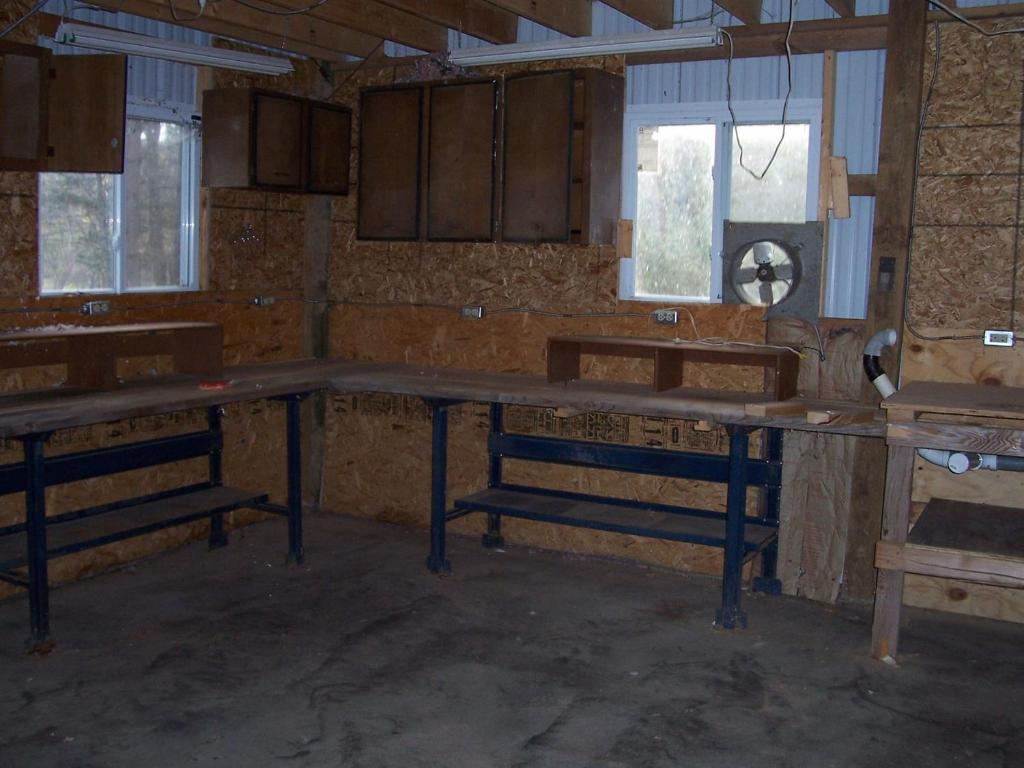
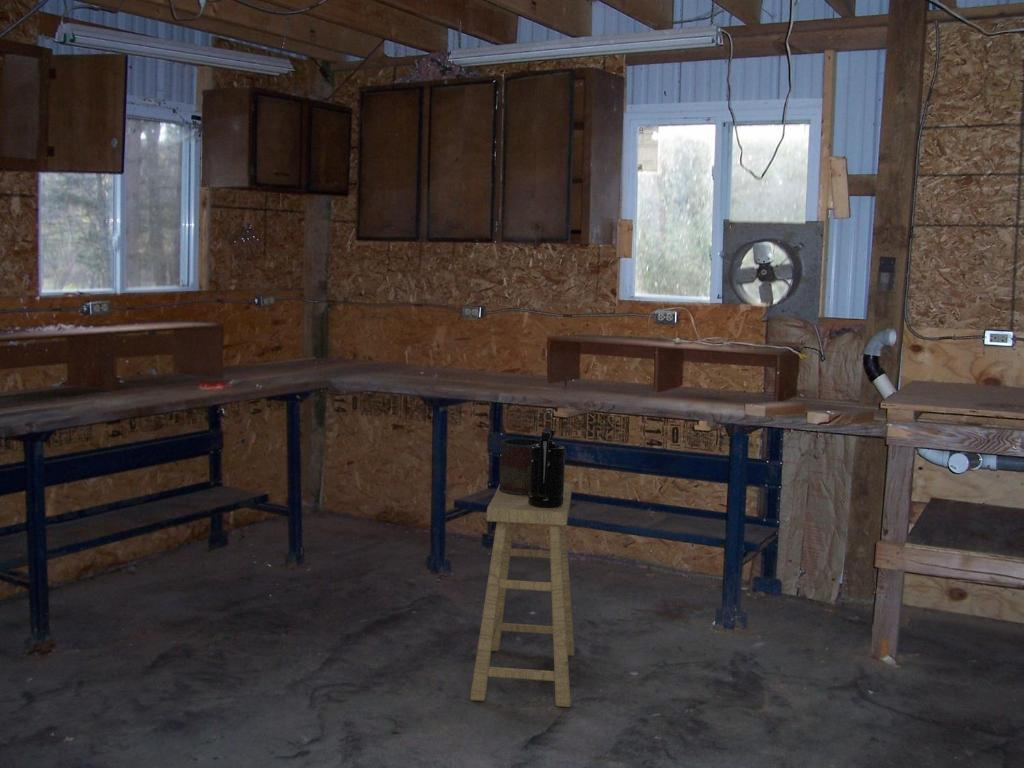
+ stool [469,482,575,708]
+ paint can [499,438,541,495]
+ grenade [528,428,566,508]
